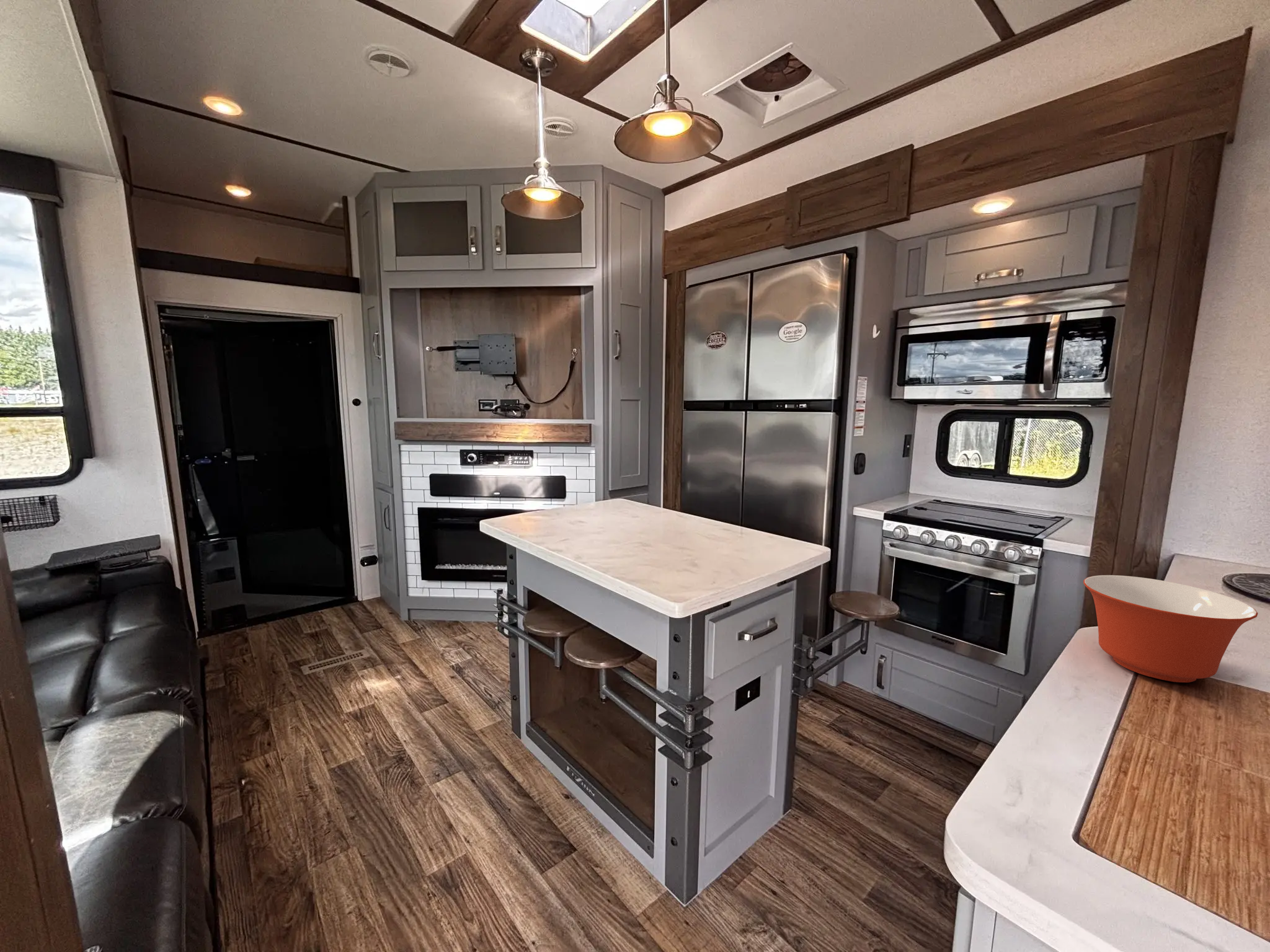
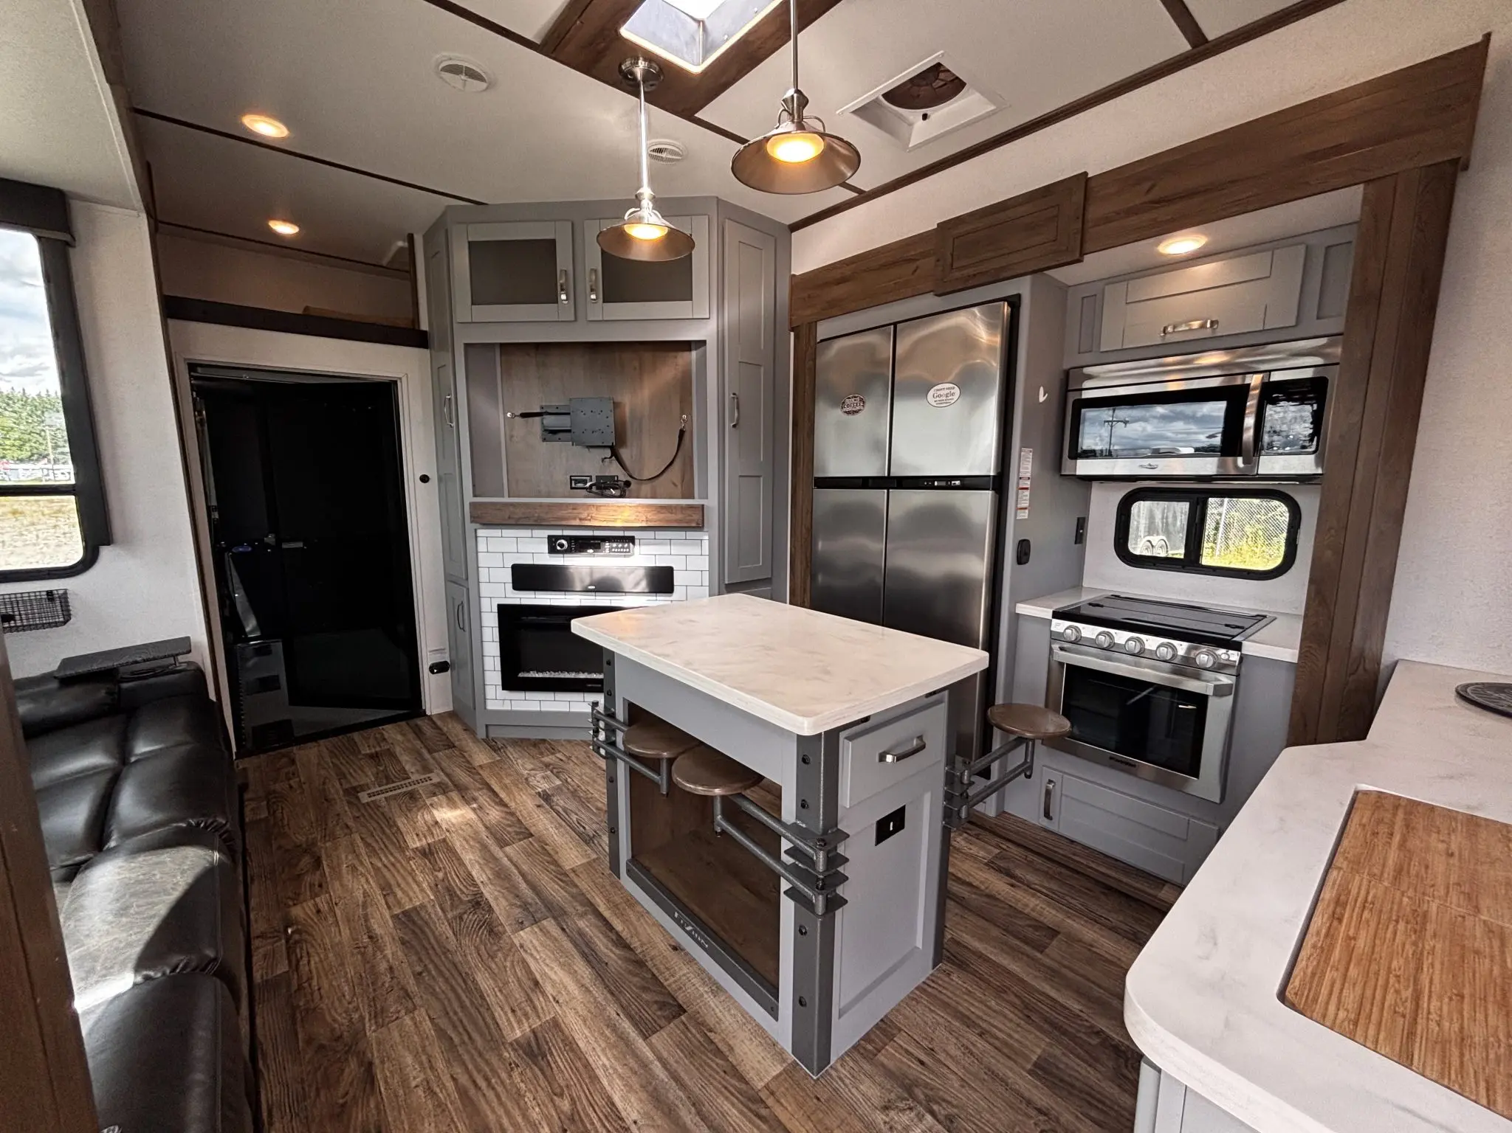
- mixing bowl [1083,575,1258,683]
